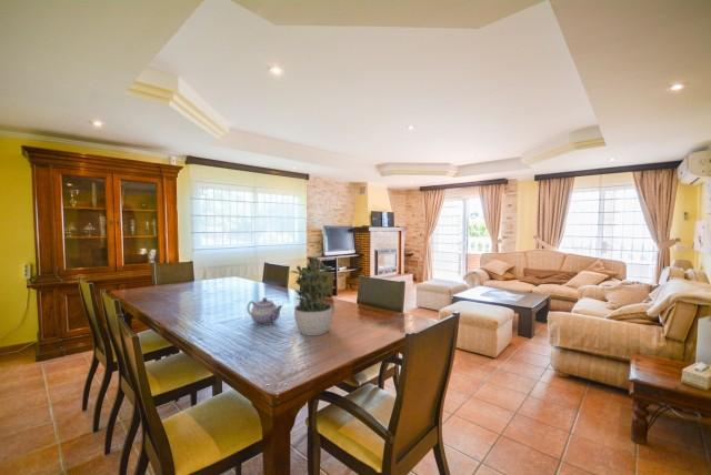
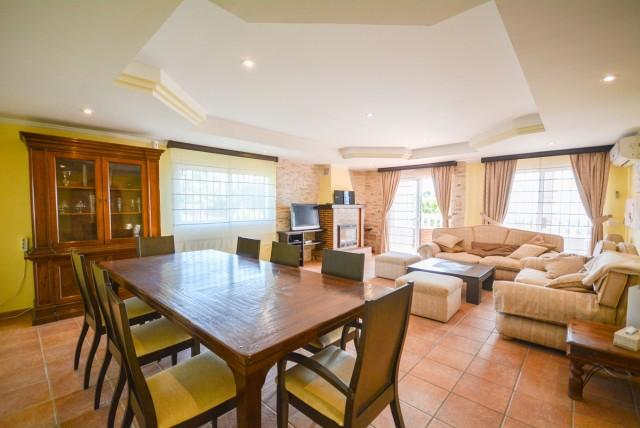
- potted plant [291,257,334,336]
- teapot [246,296,283,326]
